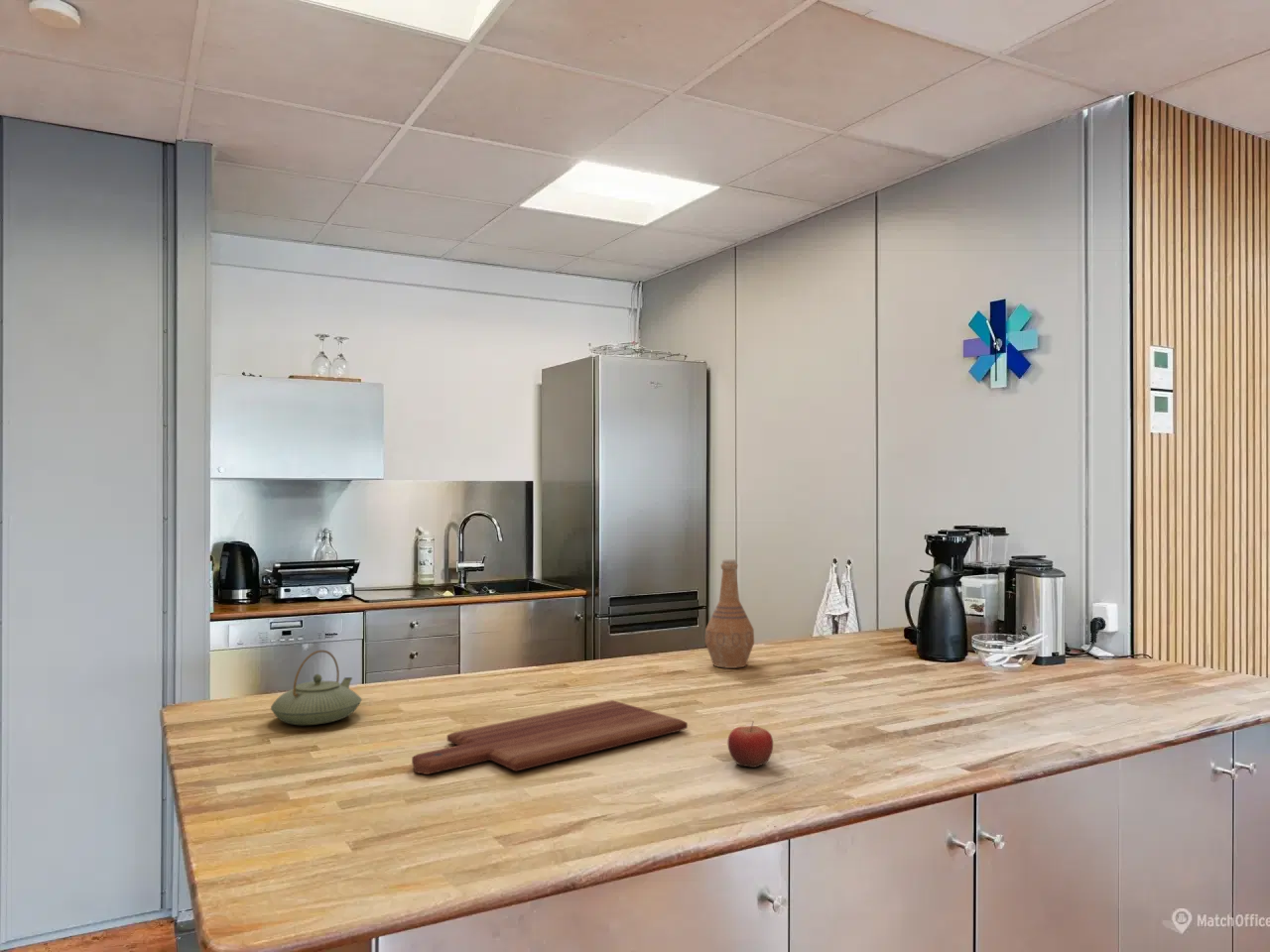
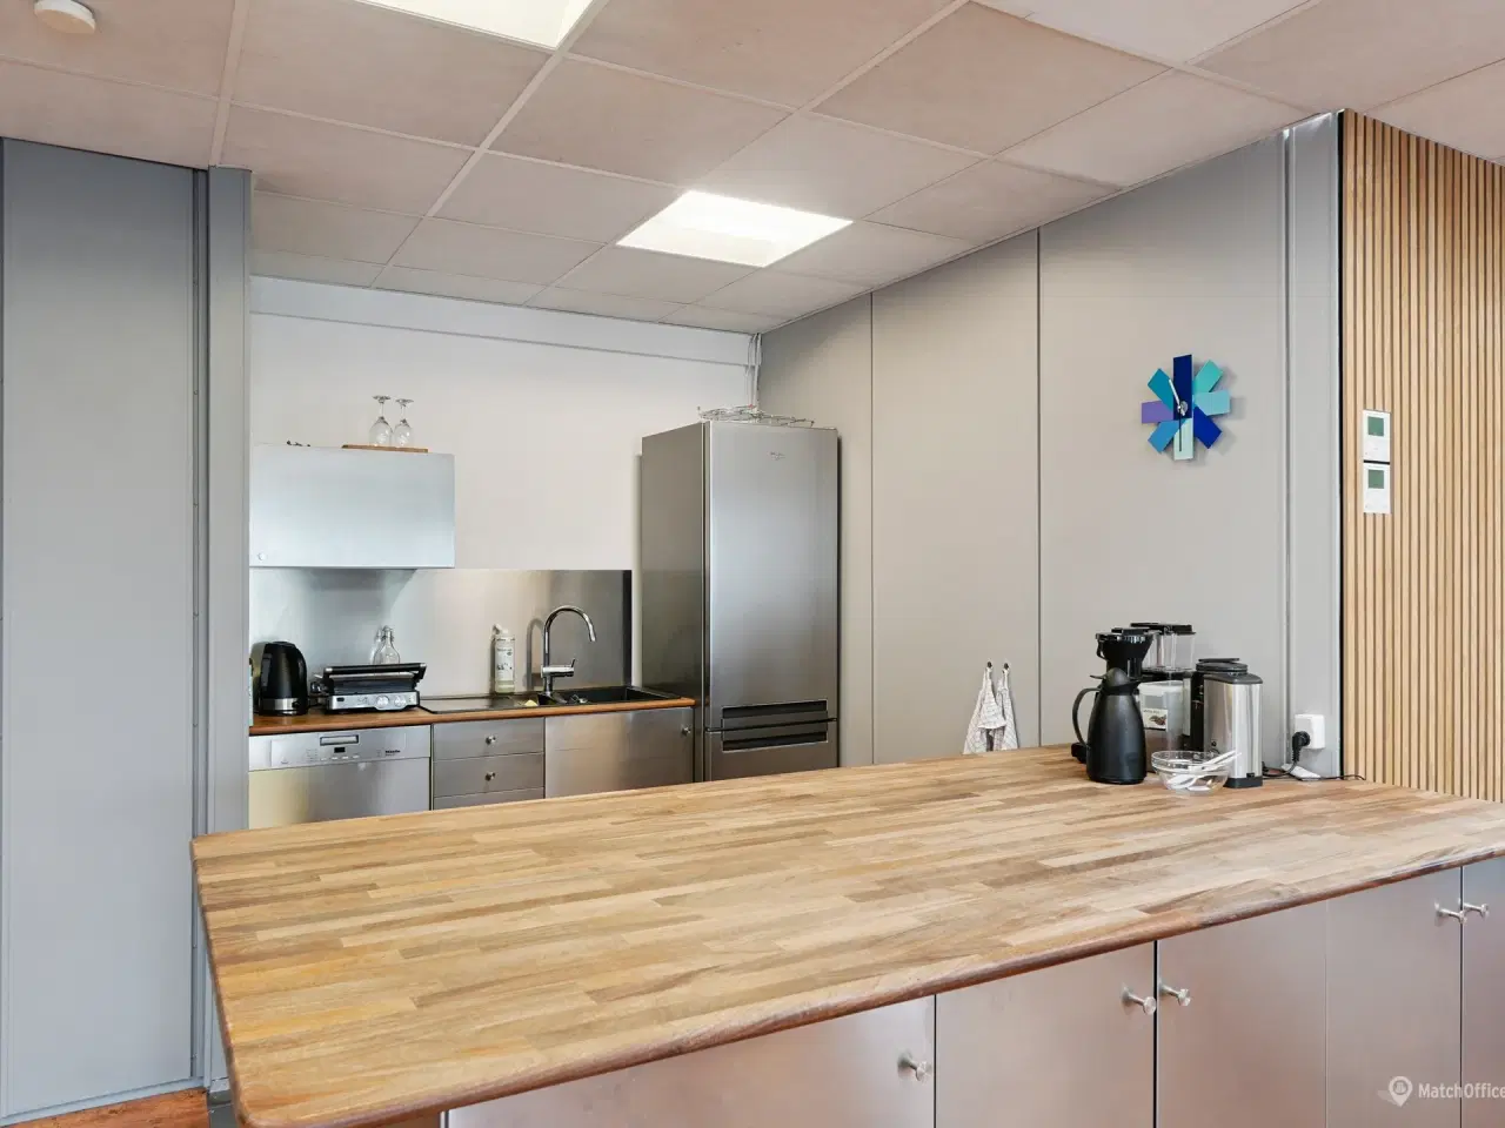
- teapot [270,650,363,726]
- fruit [727,720,774,769]
- cutting board [411,699,689,775]
- vase [704,558,755,669]
